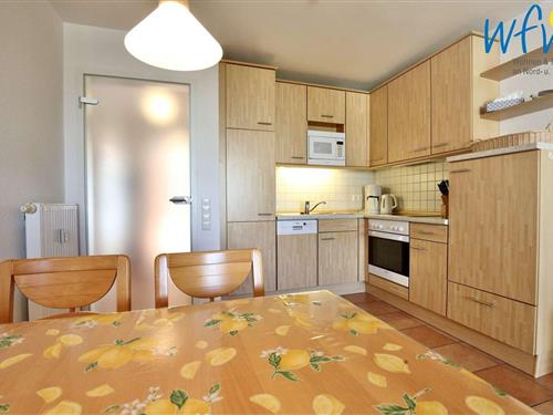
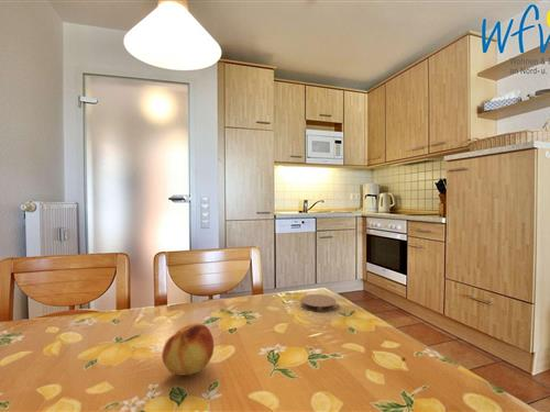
+ coaster [300,293,338,313]
+ fruit [161,322,215,377]
